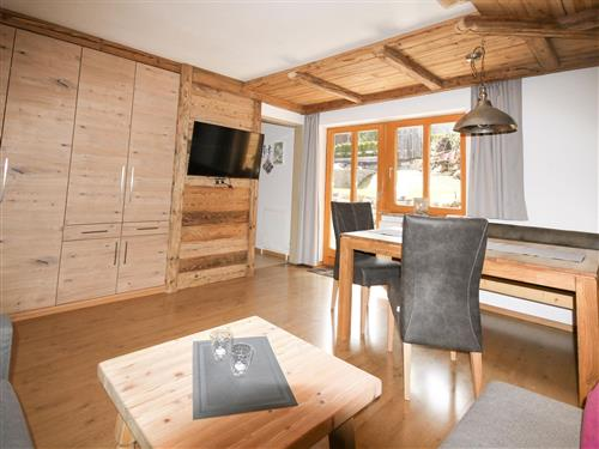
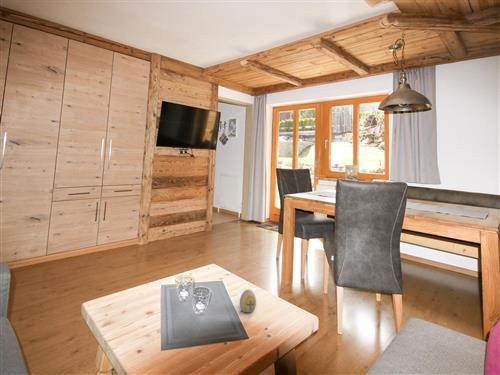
+ decorative egg [239,288,257,314]
